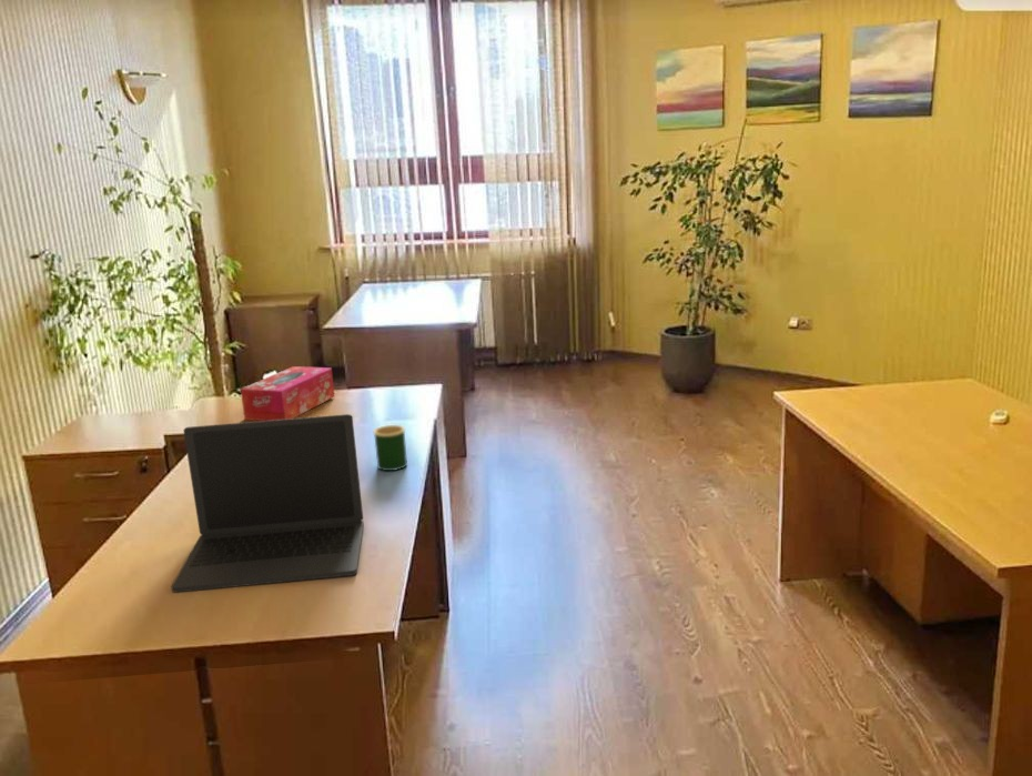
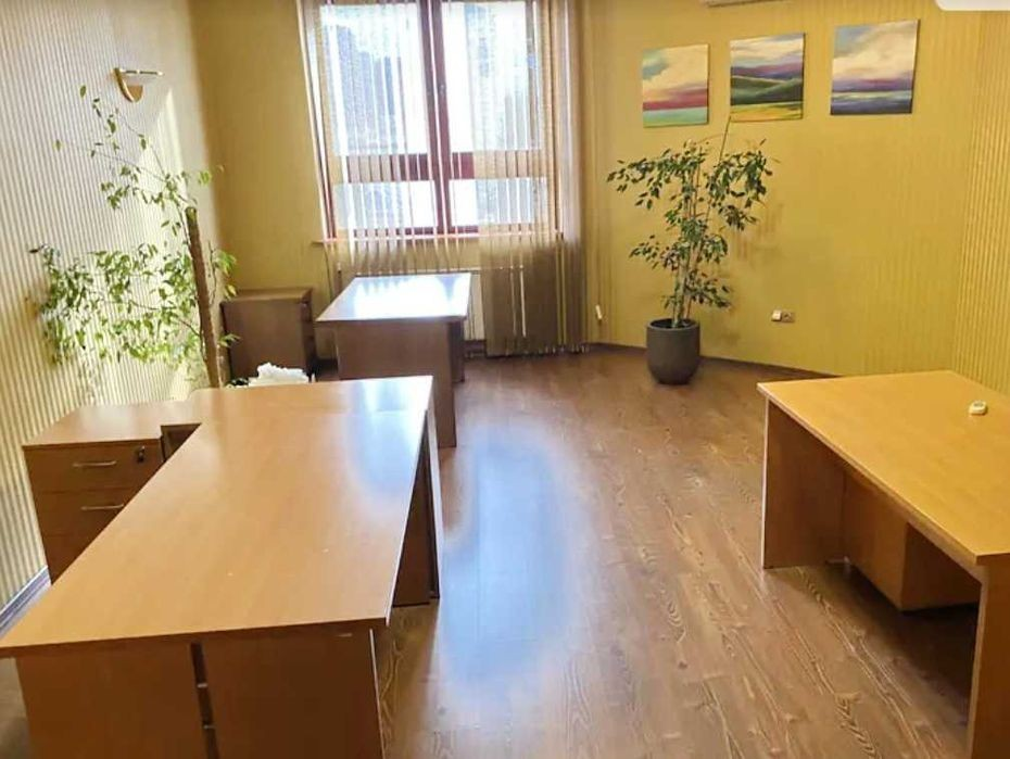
- mug [373,424,408,472]
- tissue box [240,365,336,422]
- laptop [171,413,365,594]
